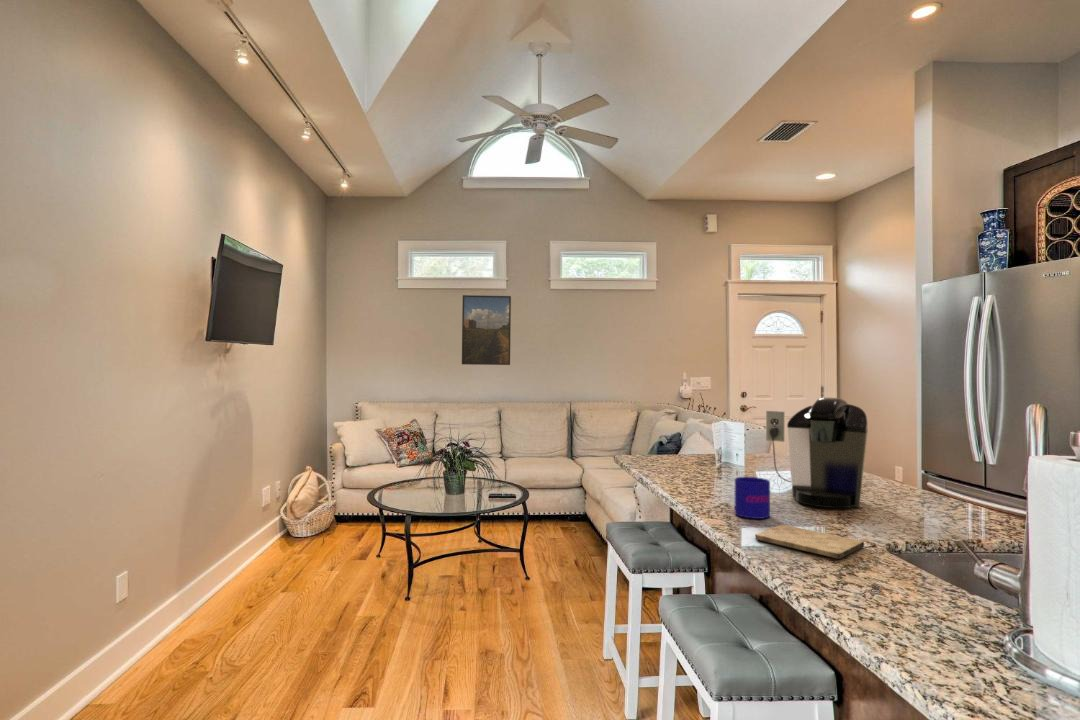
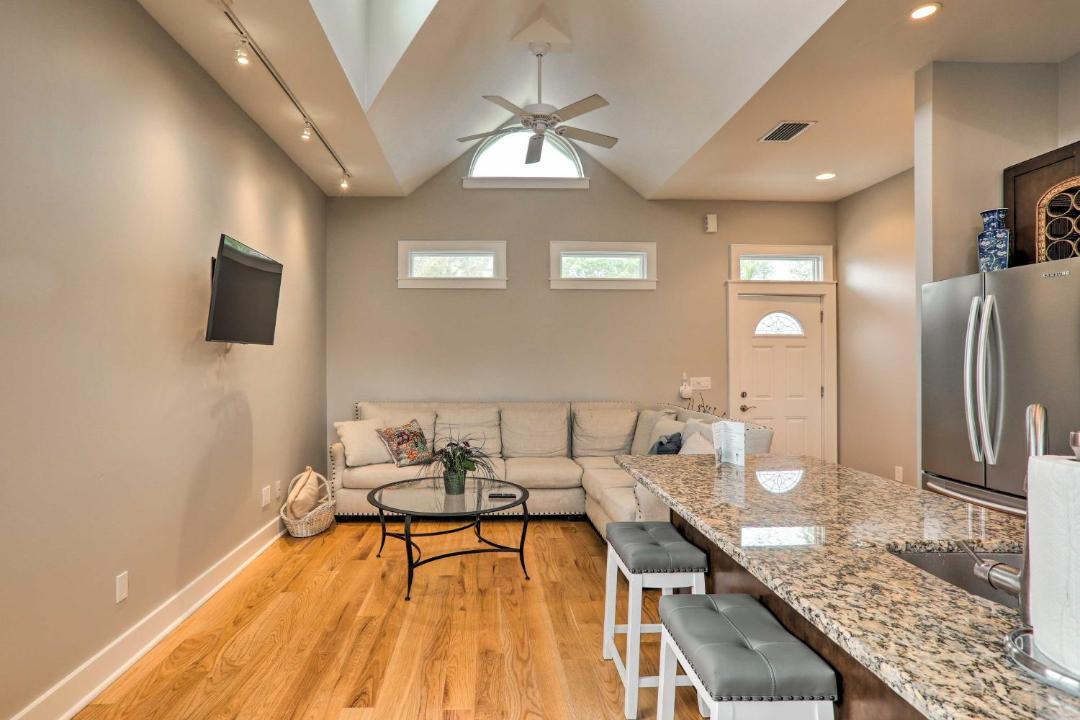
- cutting board [755,524,865,560]
- mug [734,476,771,520]
- coffee maker [765,397,869,509]
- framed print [461,294,512,366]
